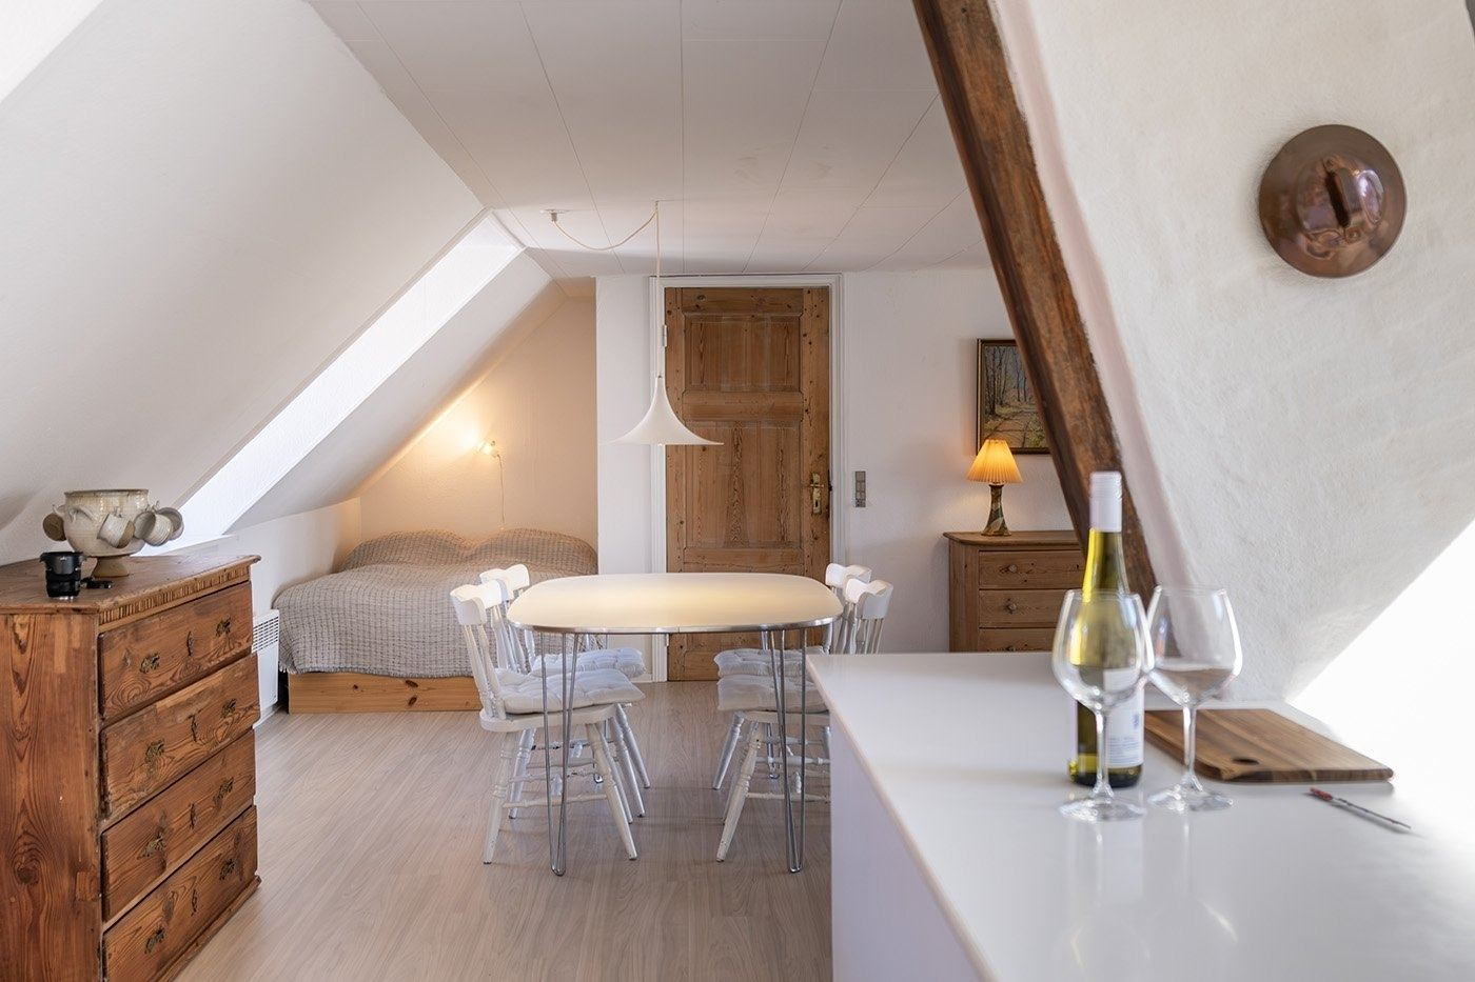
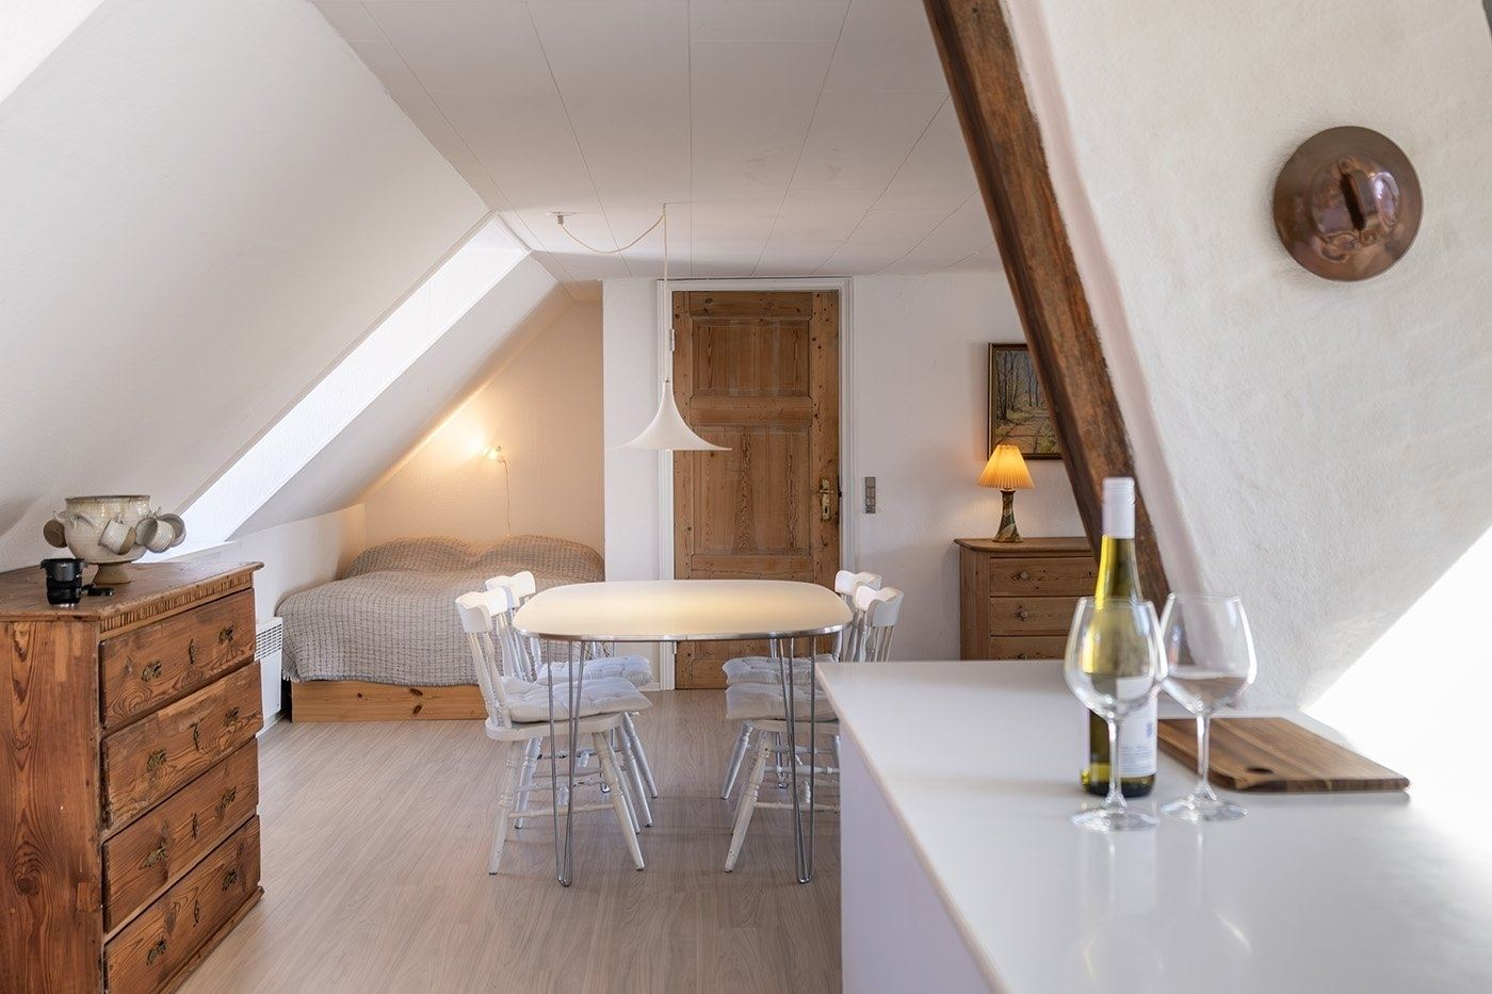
- pen [1308,787,1411,830]
